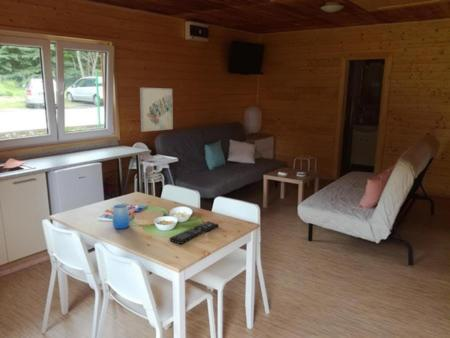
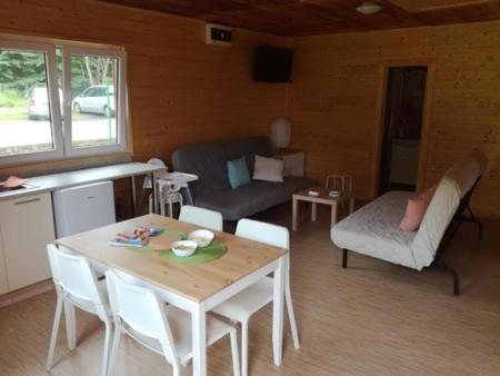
- wall art [139,87,174,133]
- cup [111,203,131,230]
- remote control [169,220,219,245]
